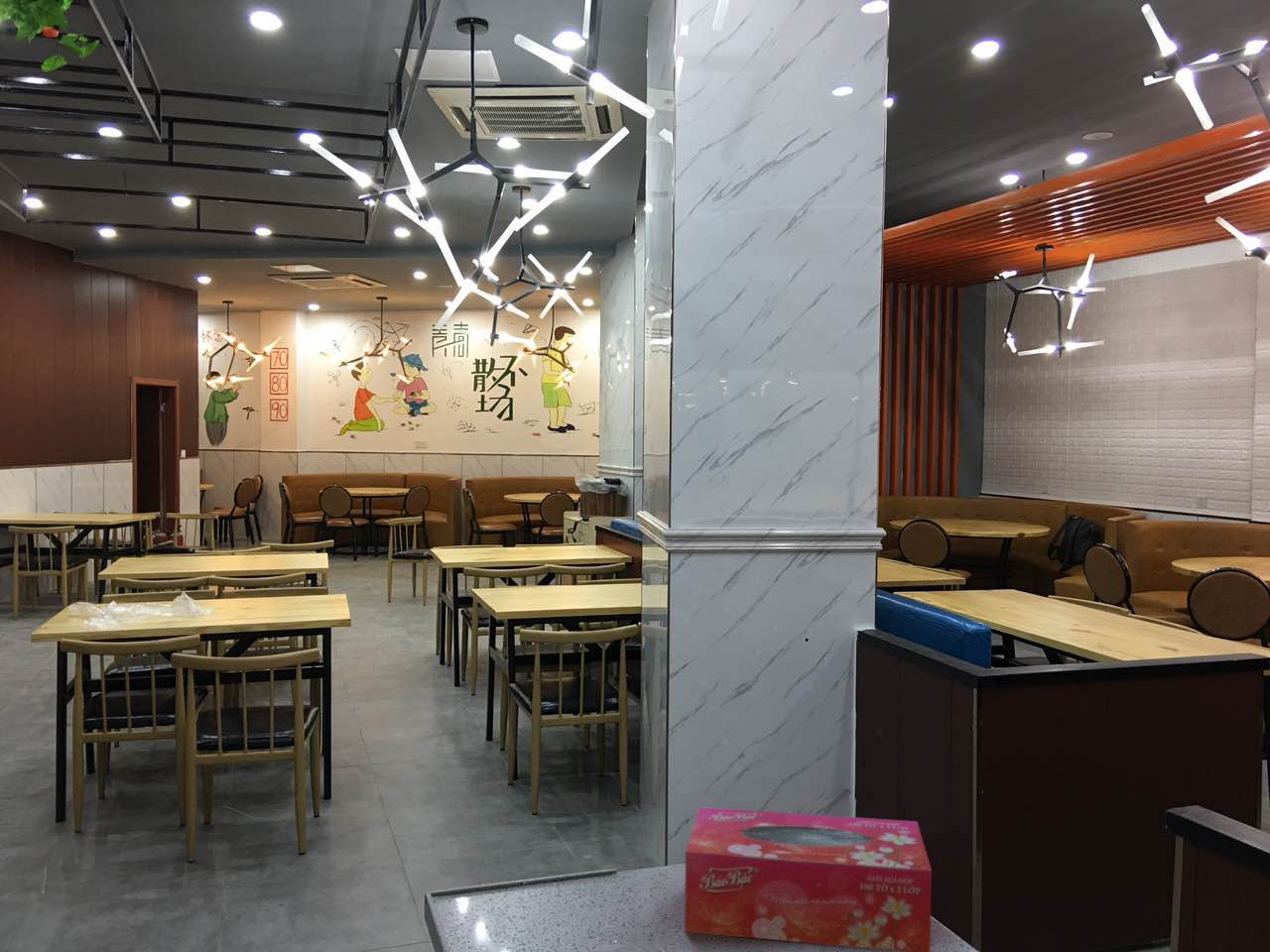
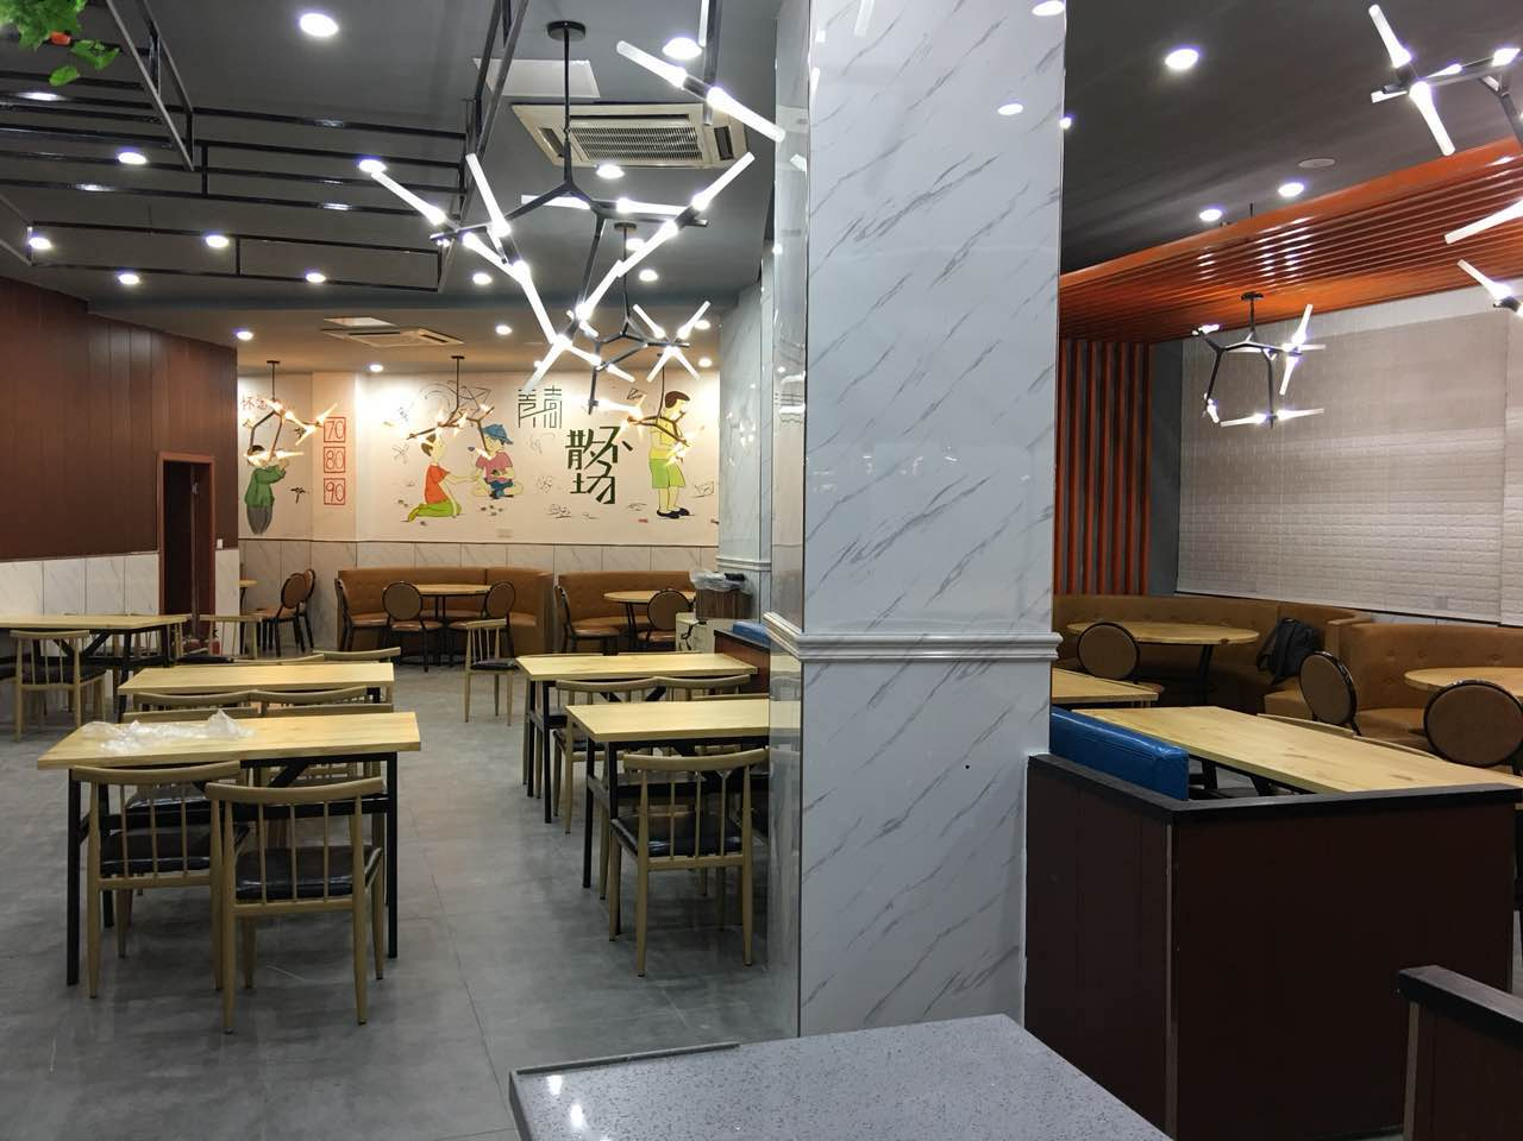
- tissue box [684,806,933,952]
